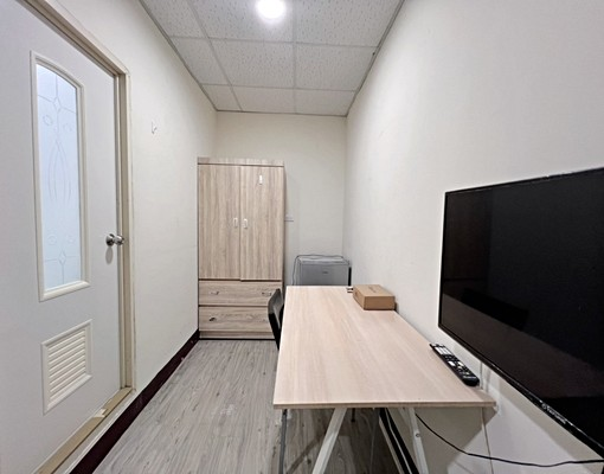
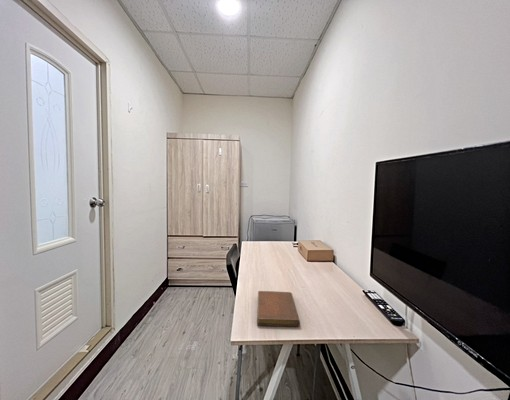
+ notebook [256,290,301,328]
